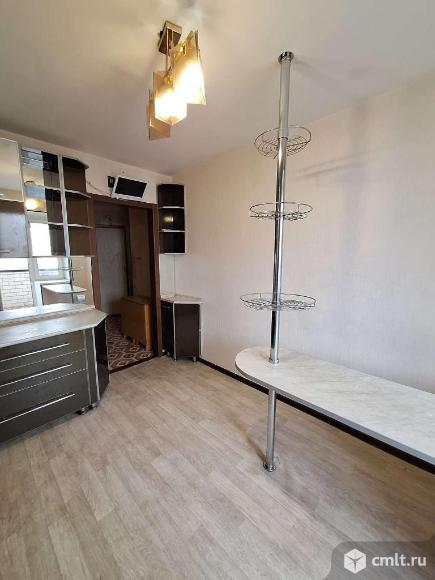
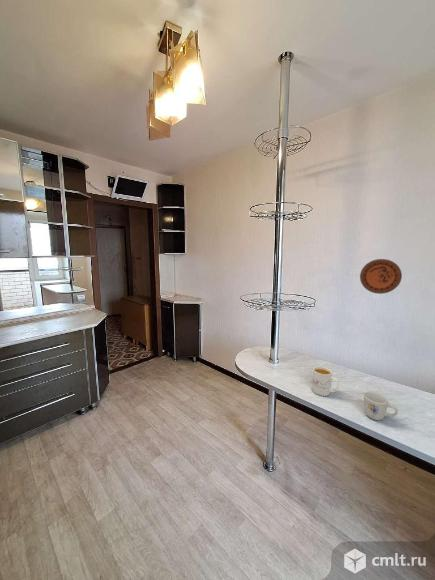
+ mug [363,391,399,421]
+ mug [311,366,340,397]
+ decorative plate [359,258,403,295]
